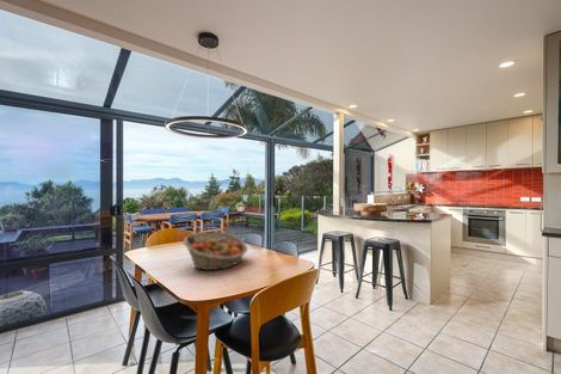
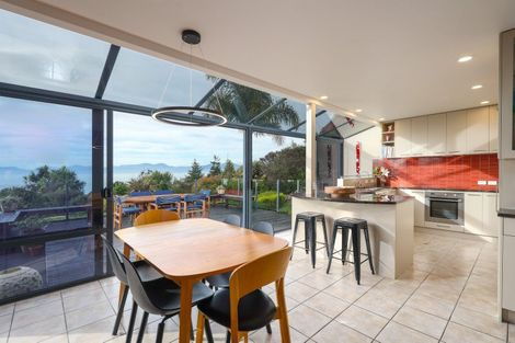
- fruit basket [183,231,248,271]
